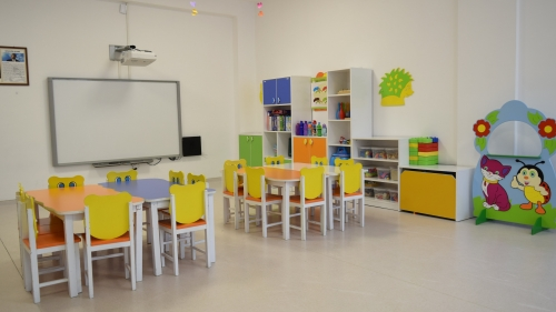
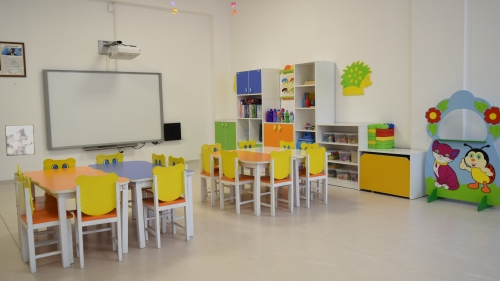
+ wall art [4,124,36,157]
